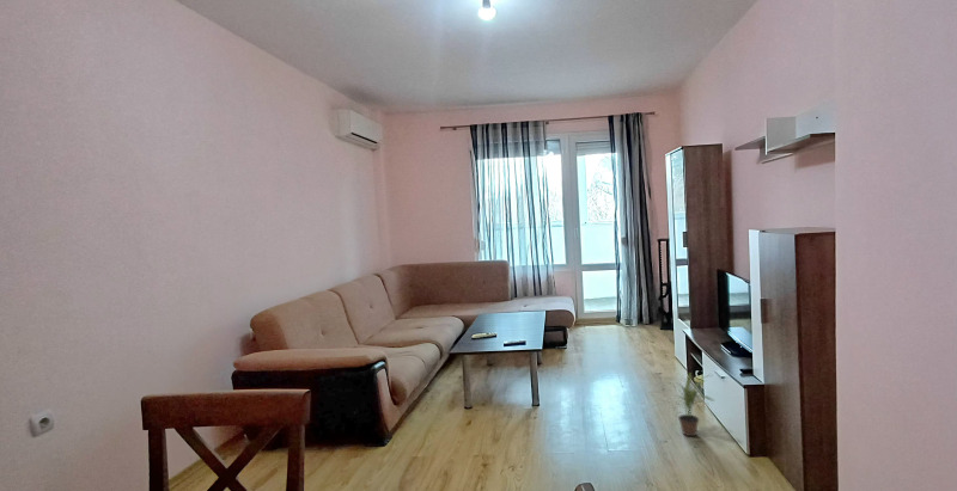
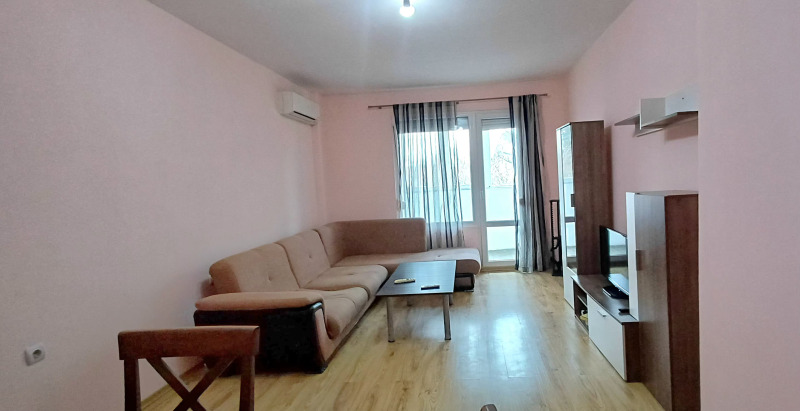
- potted plant [663,372,717,437]
